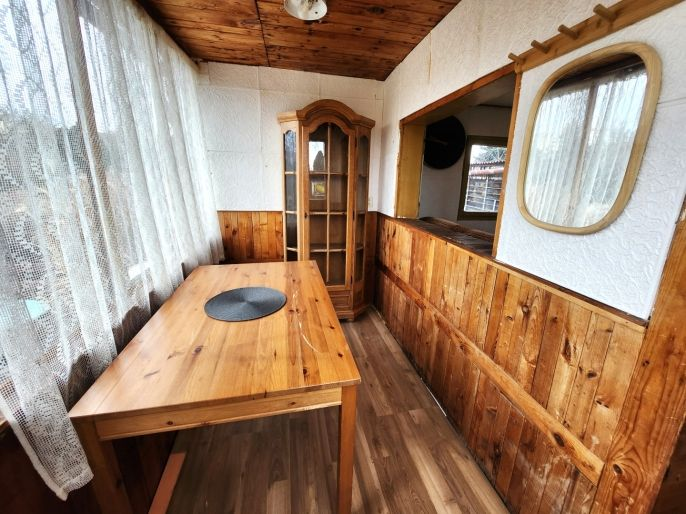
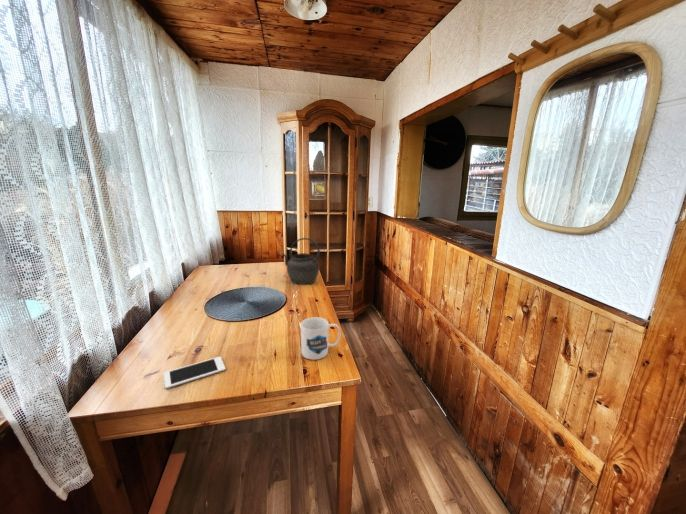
+ kettle [281,237,321,286]
+ cell phone [163,356,226,390]
+ mug [300,316,342,361]
